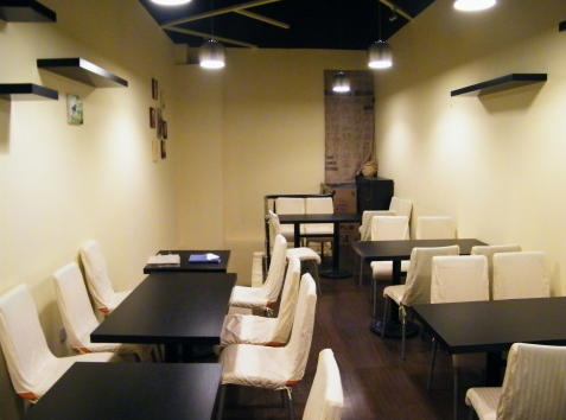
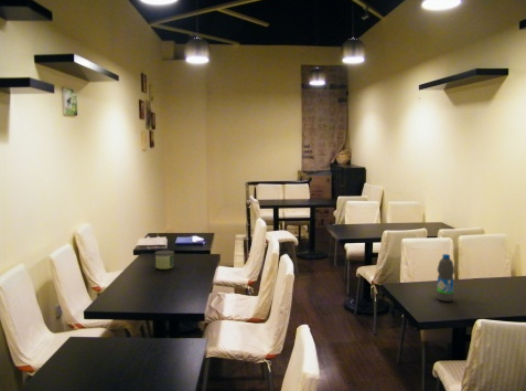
+ candle [153,250,175,271]
+ water bottle [436,253,455,303]
